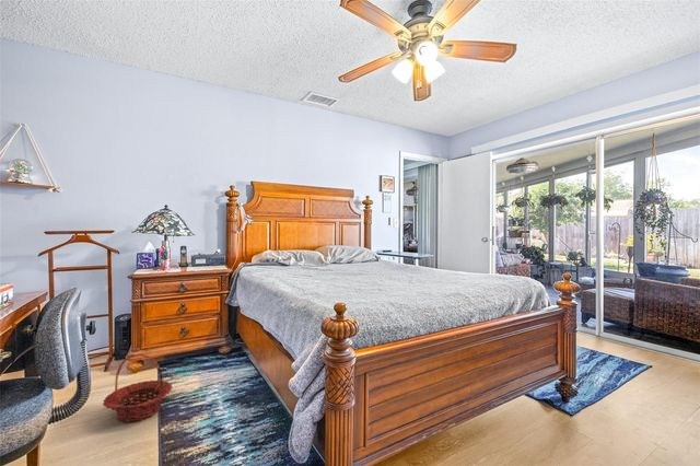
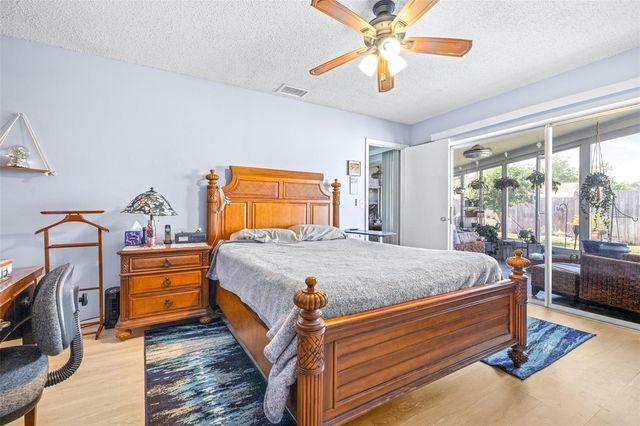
- basket [102,353,173,423]
